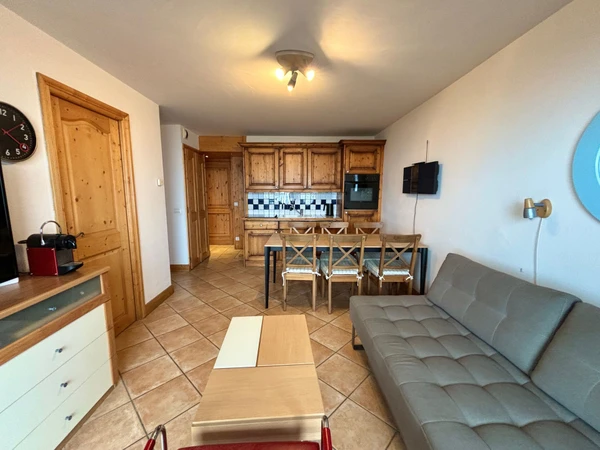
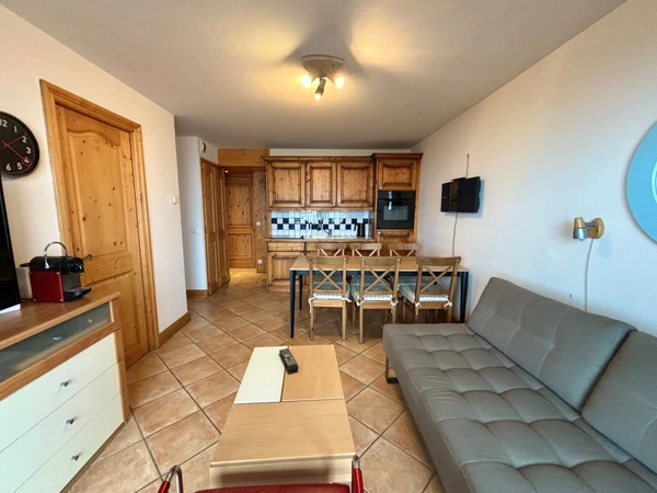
+ remote control [278,347,300,372]
